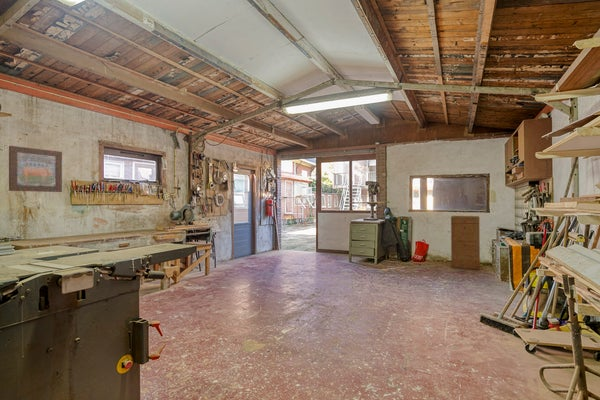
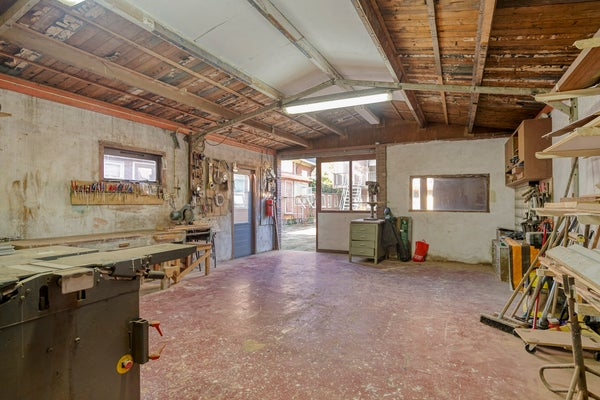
- wall art [8,145,63,193]
- filing cabinet [450,215,481,271]
